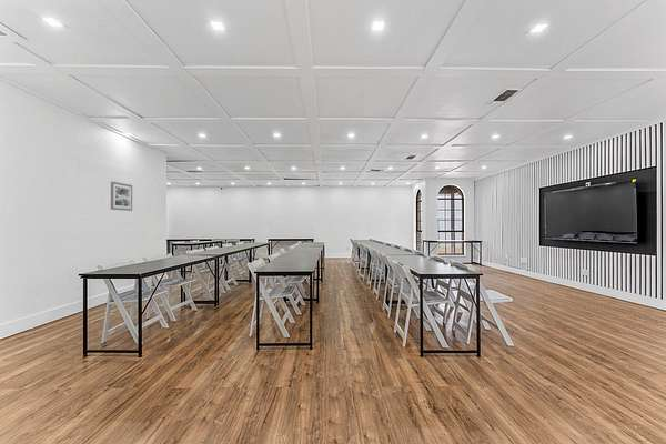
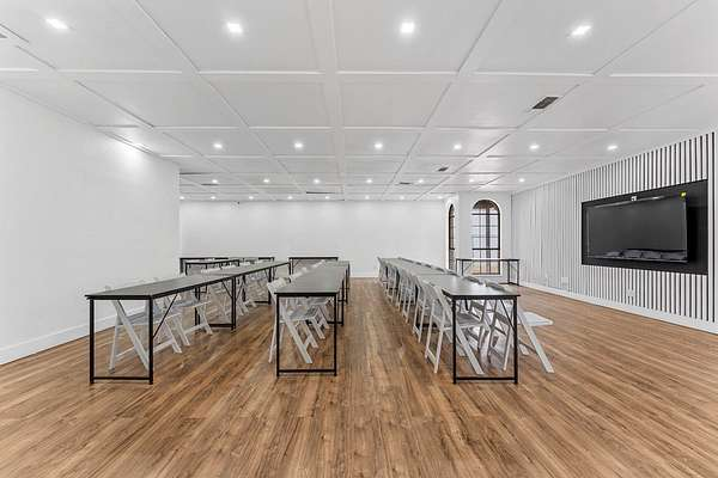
- wall art [110,181,133,212]
